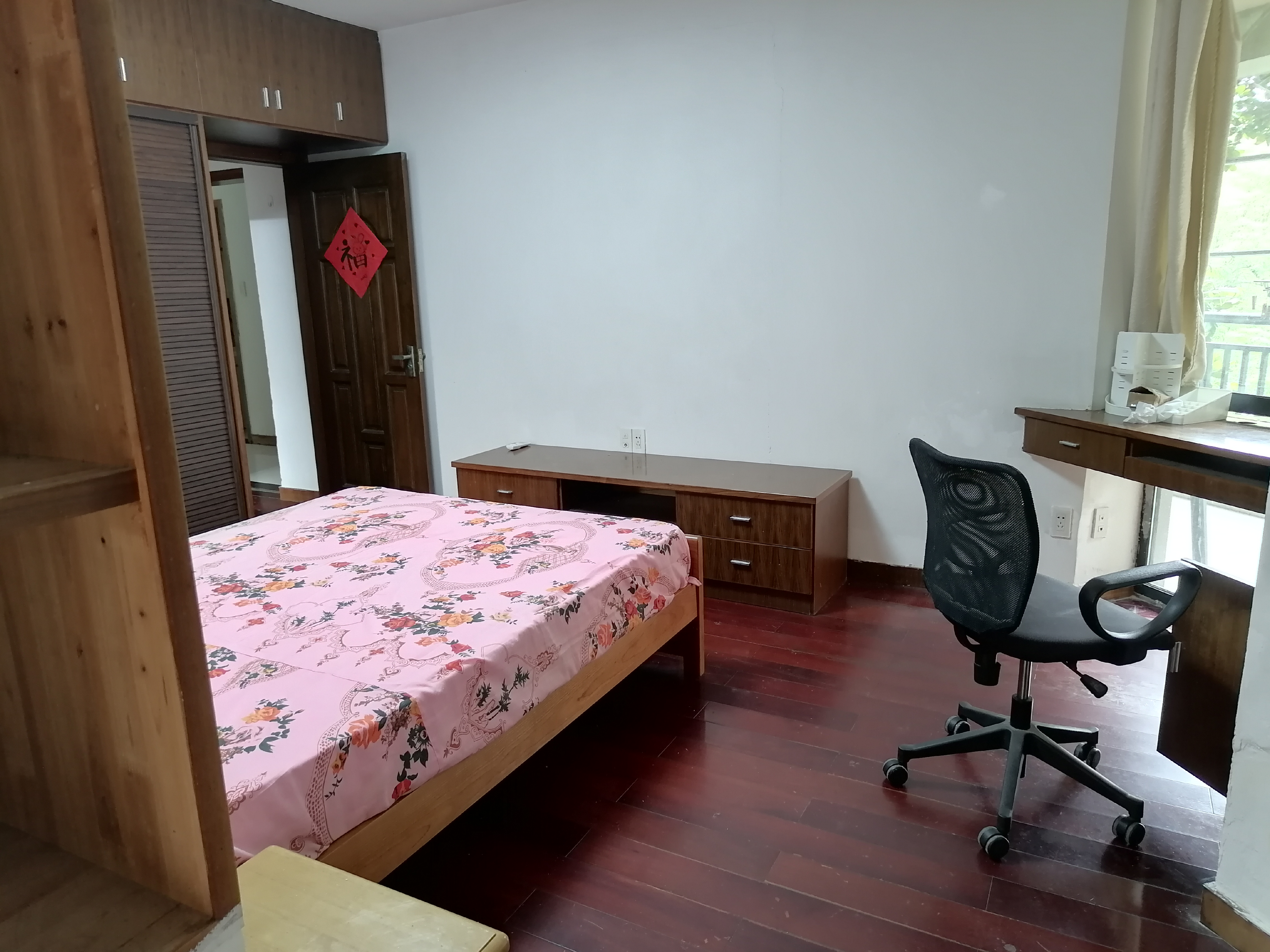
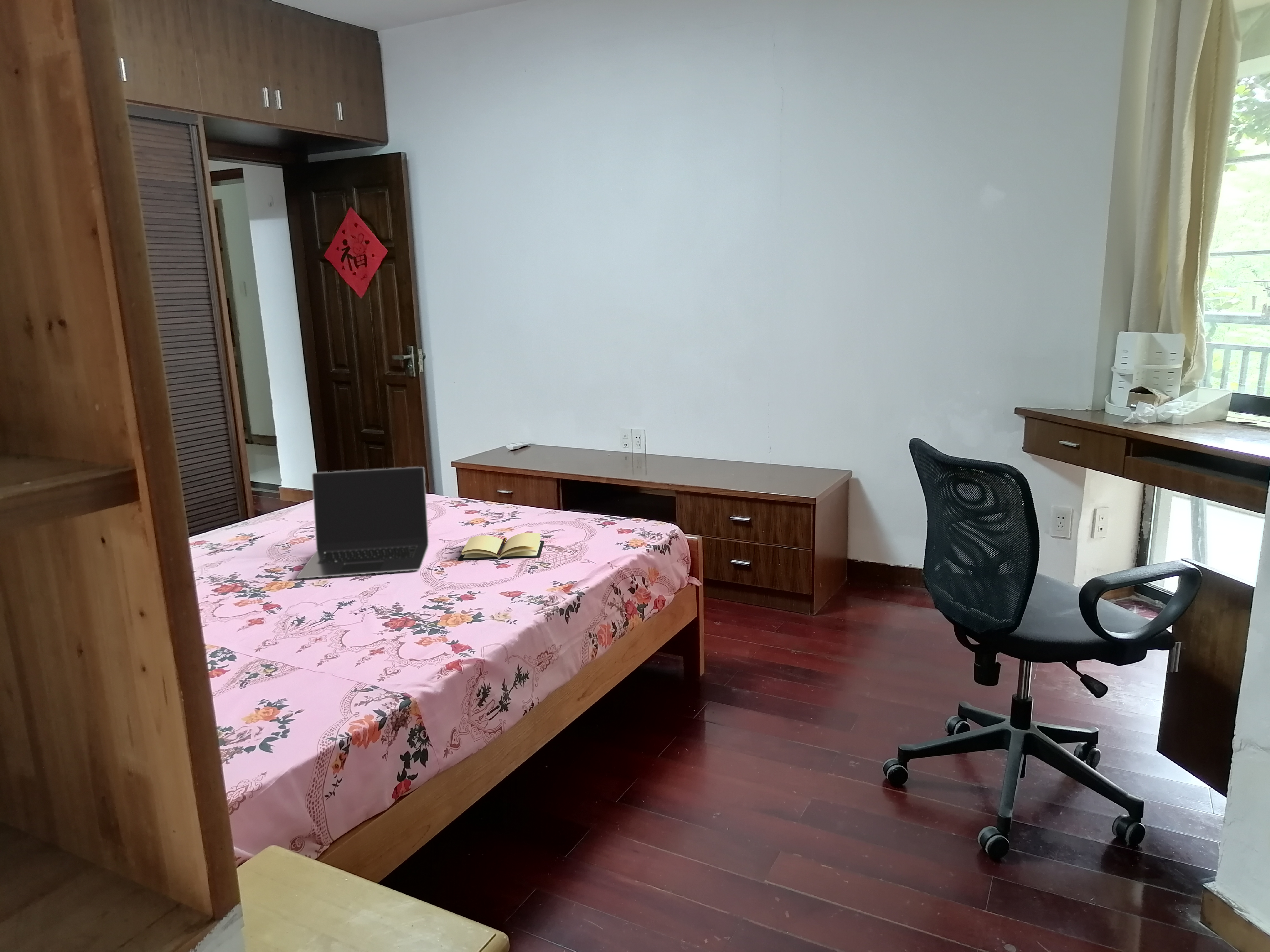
+ laptop [296,466,429,579]
+ book [458,532,545,561]
